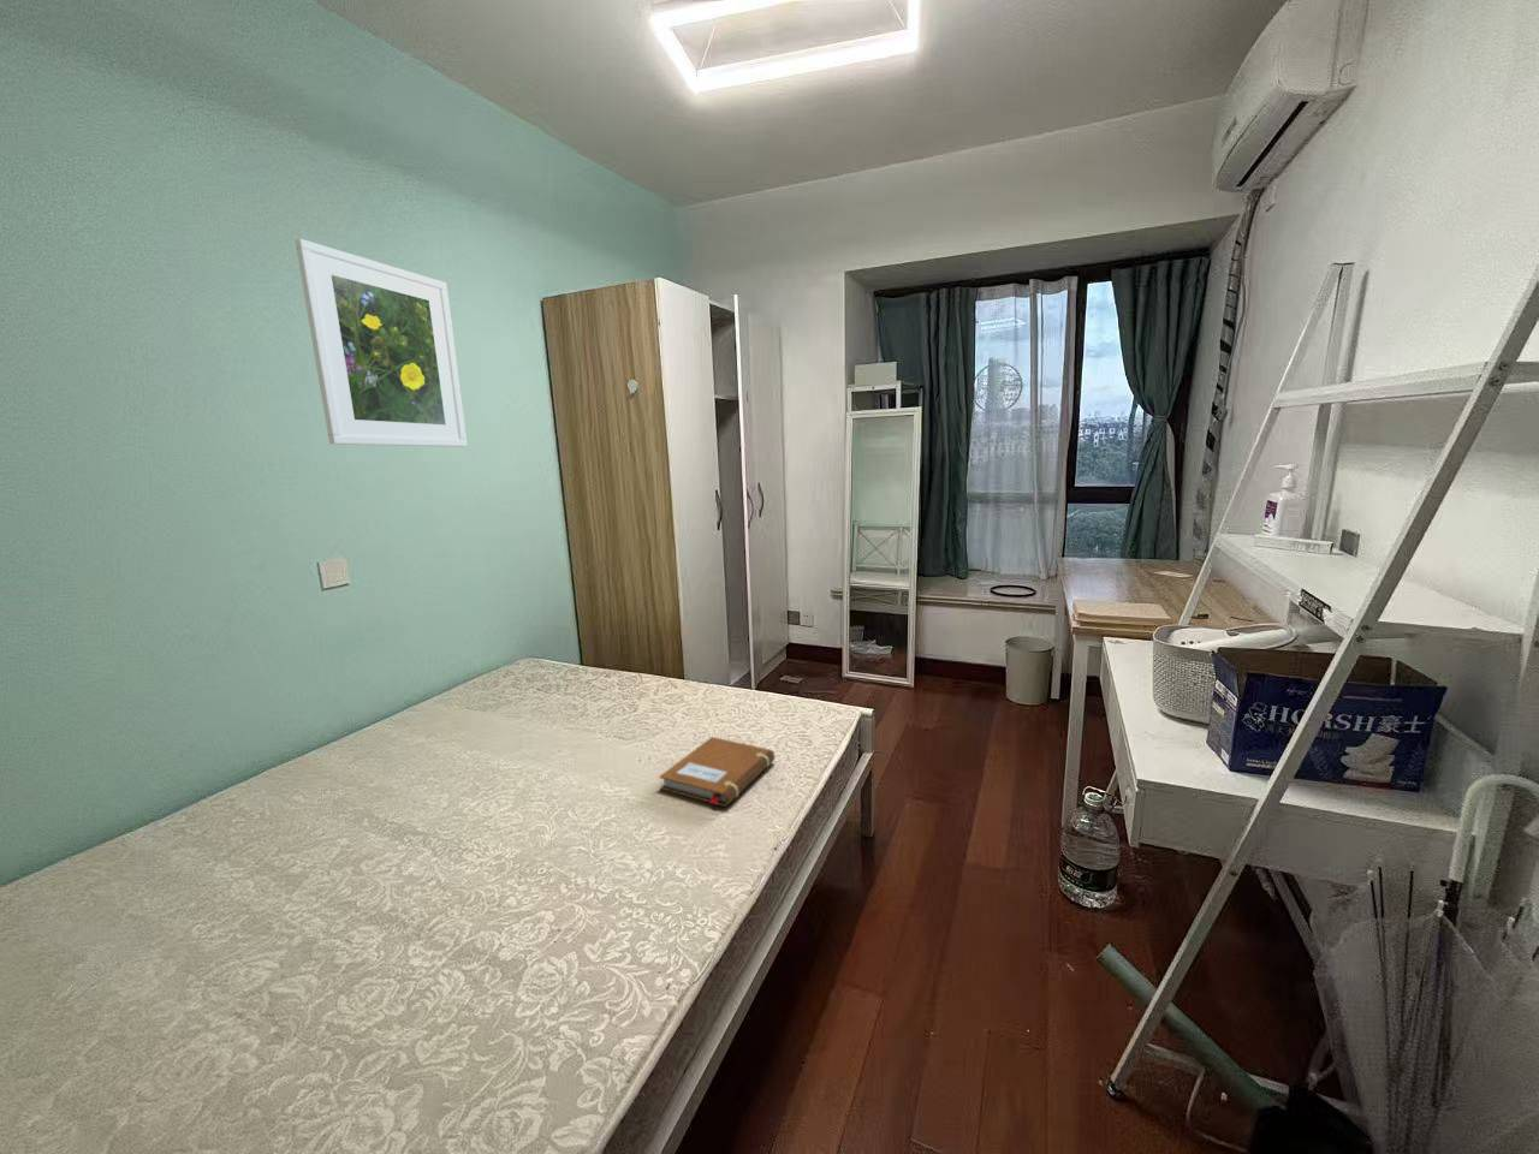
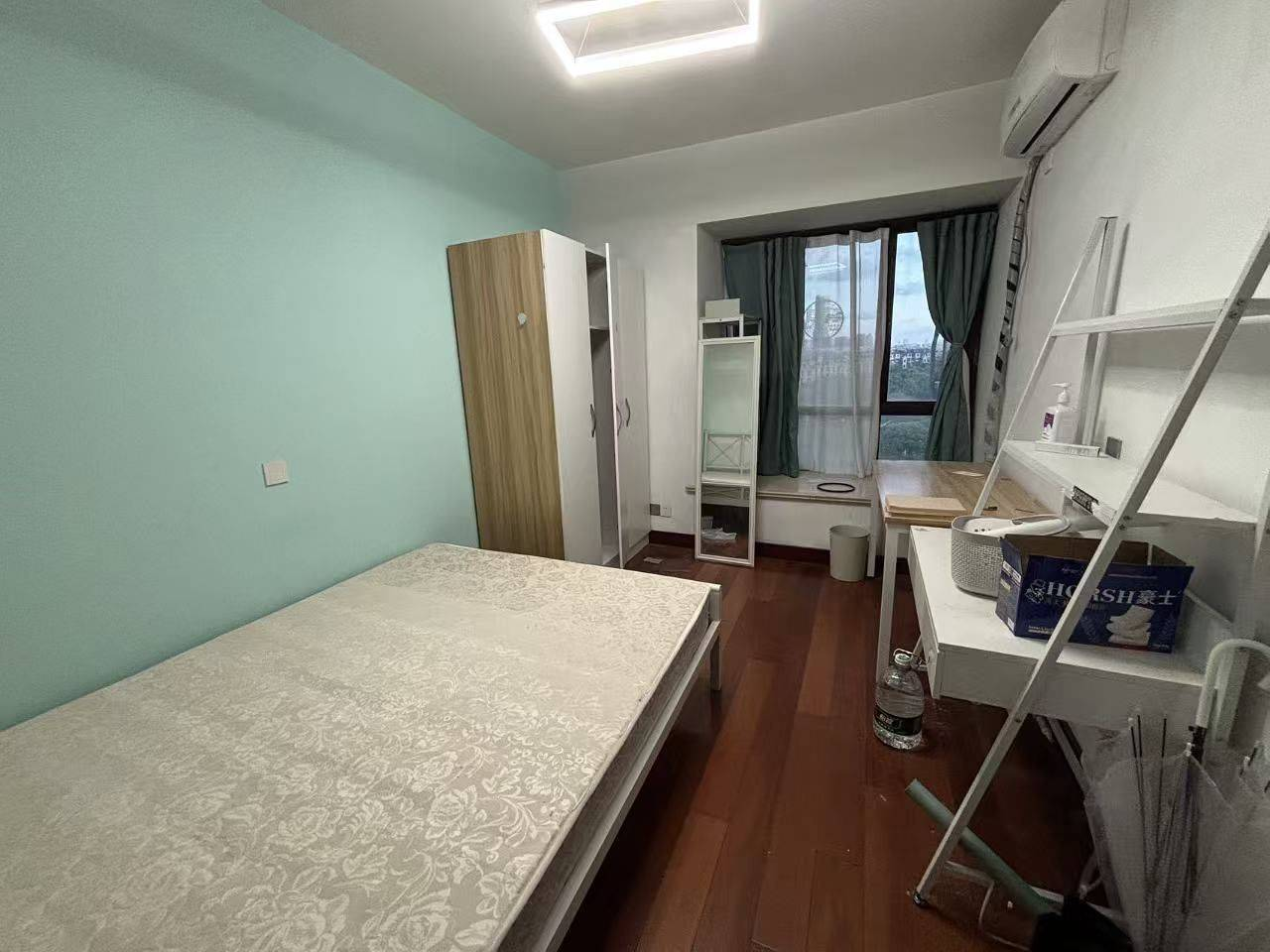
- notebook [658,736,776,807]
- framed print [293,238,469,449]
